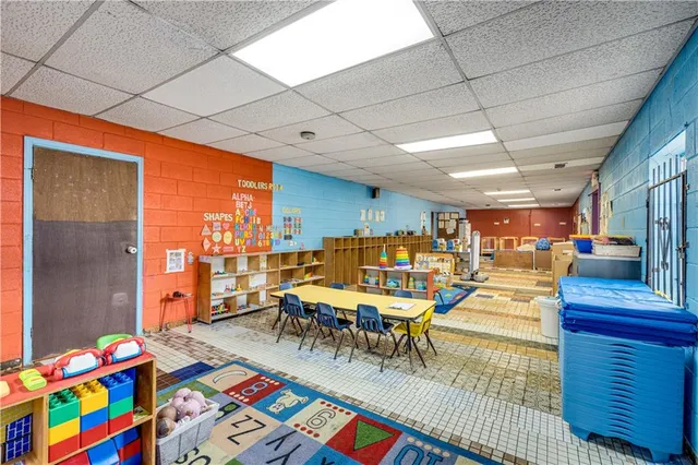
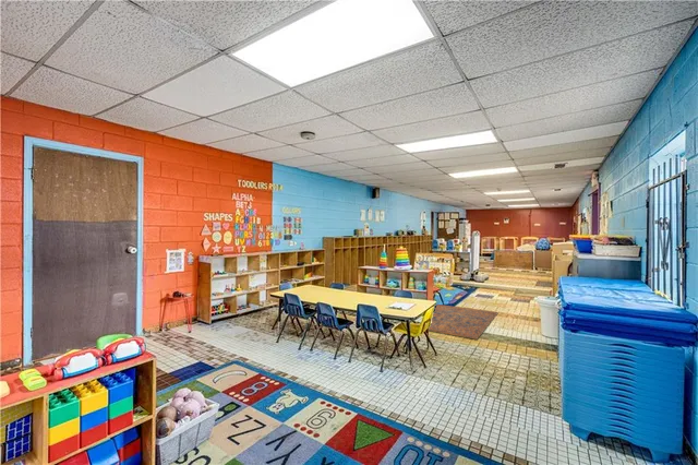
+ rug [428,303,500,341]
